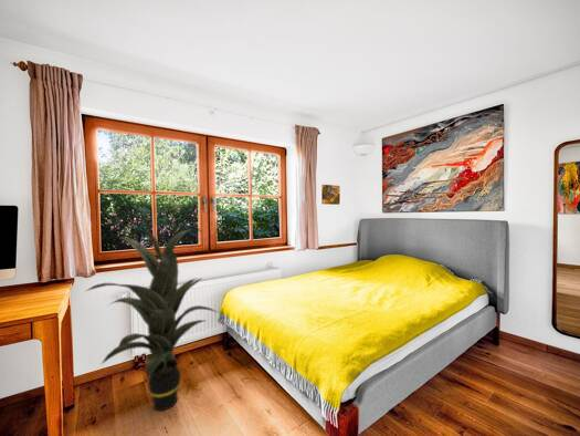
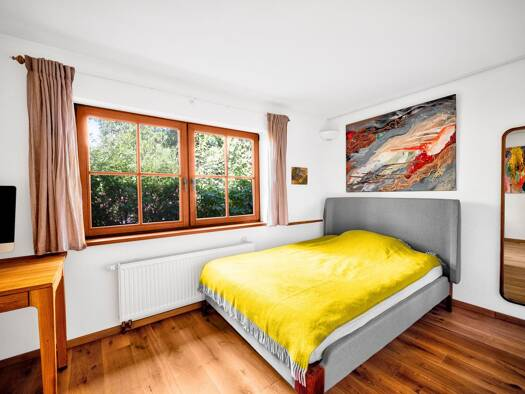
- indoor plant [83,221,221,412]
